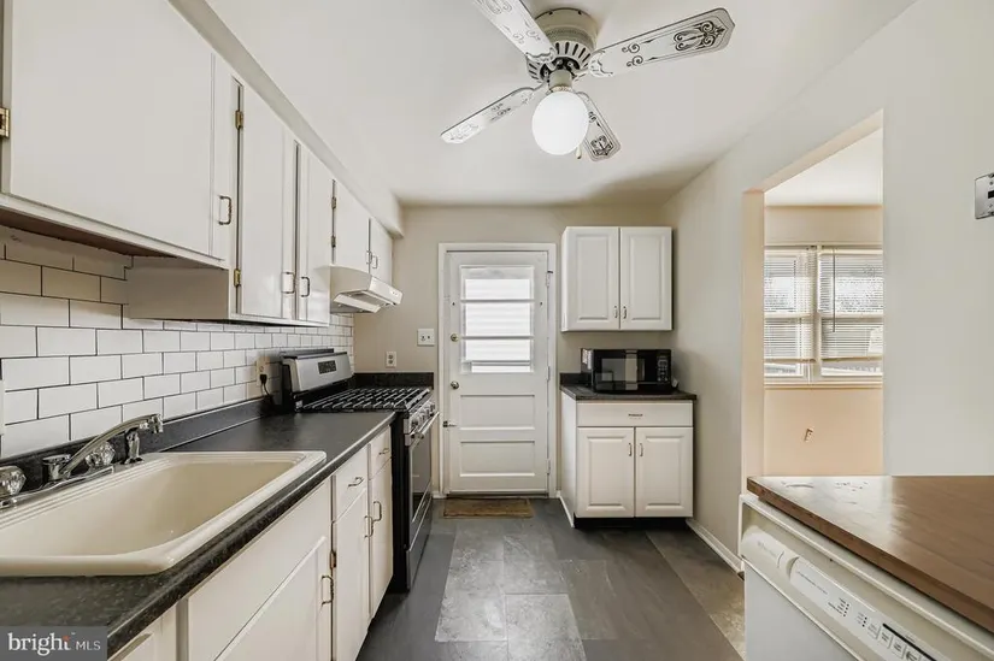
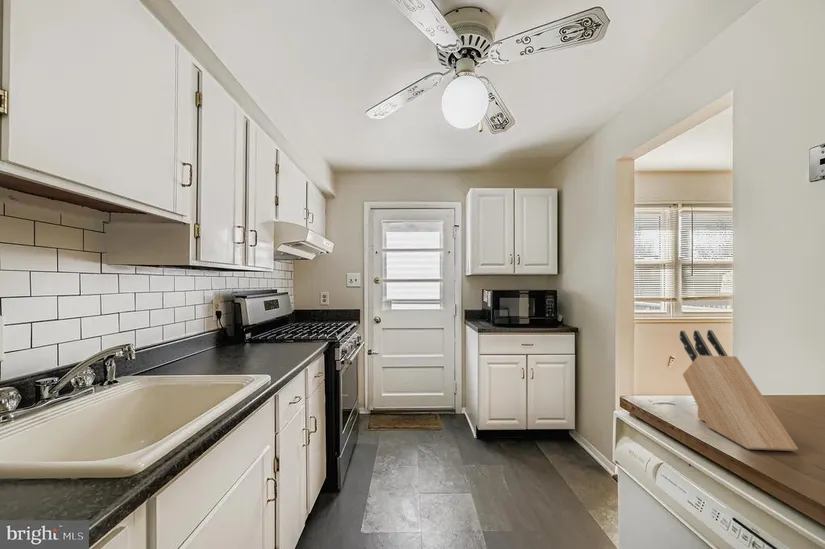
+ knife block [679,329,799,452]
